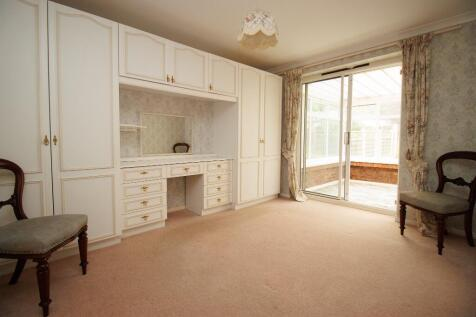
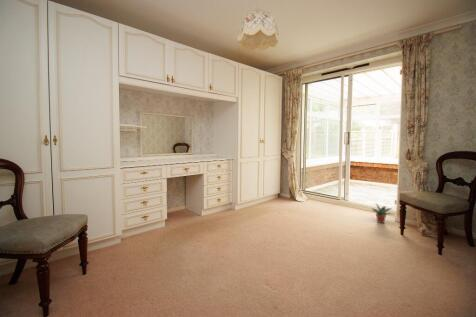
+ potted plant [371,202,394,224]
